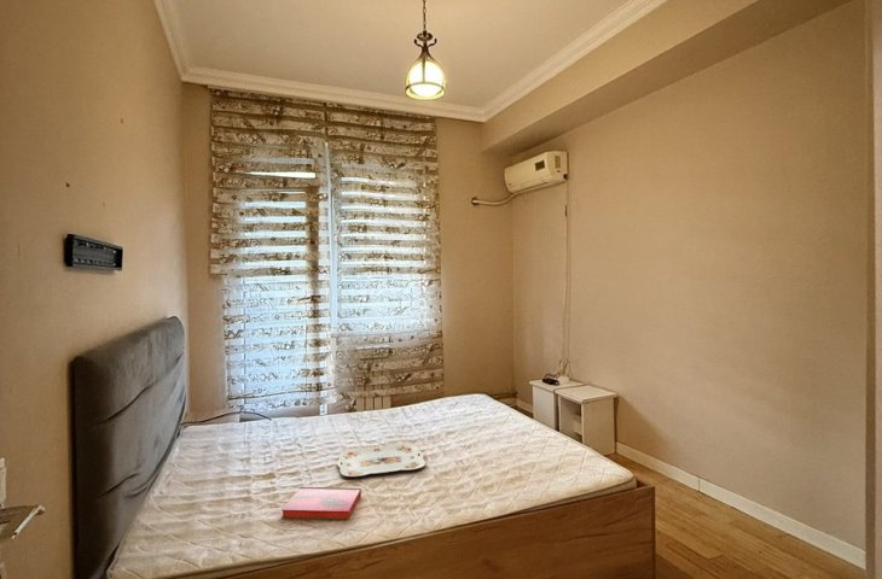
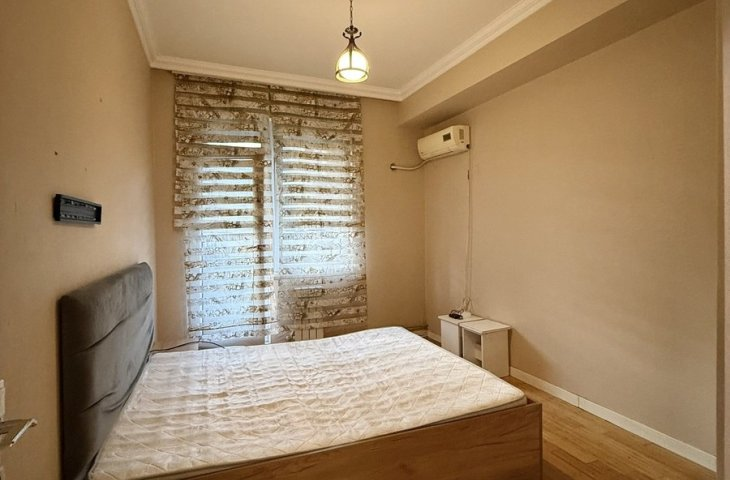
- hardback book [280,486,362,521]
- serving tray [336,443,427,478]
